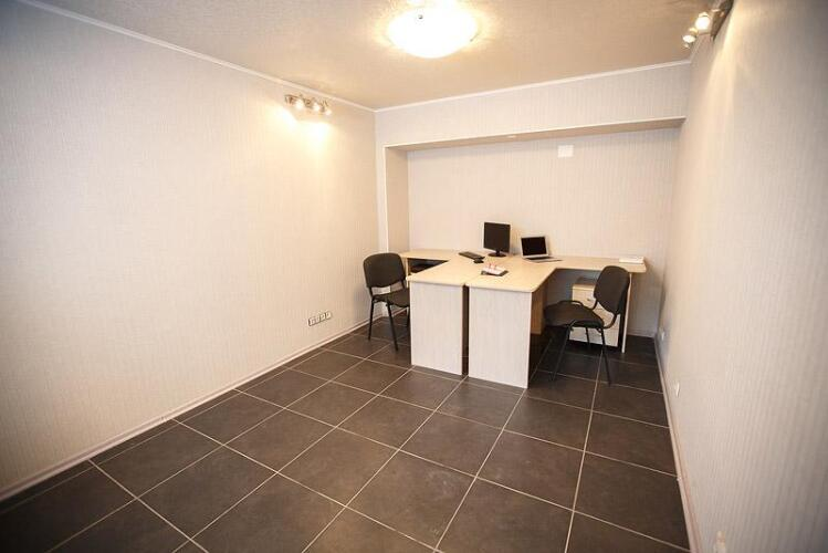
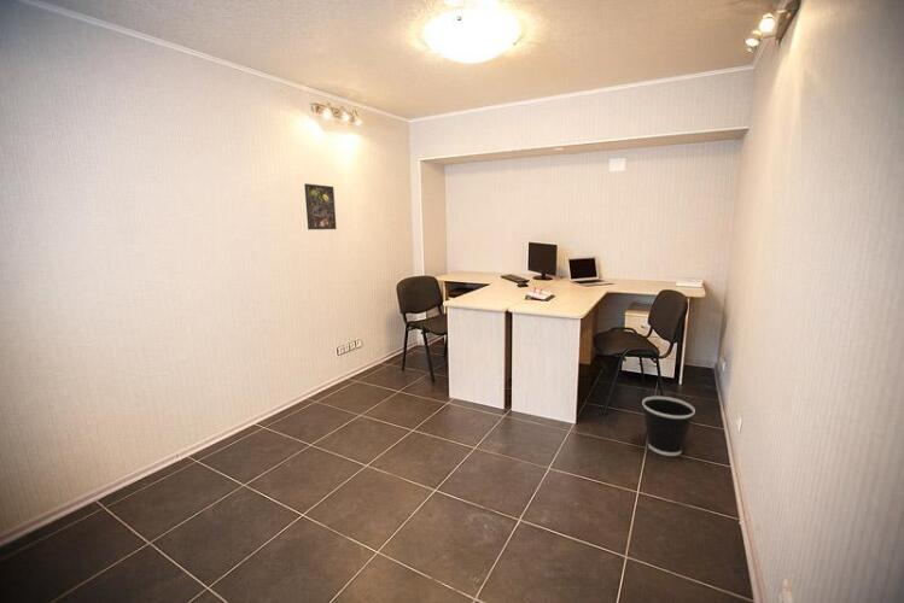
+ wastebasket [641,396,696,457]
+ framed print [303,182,338,230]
